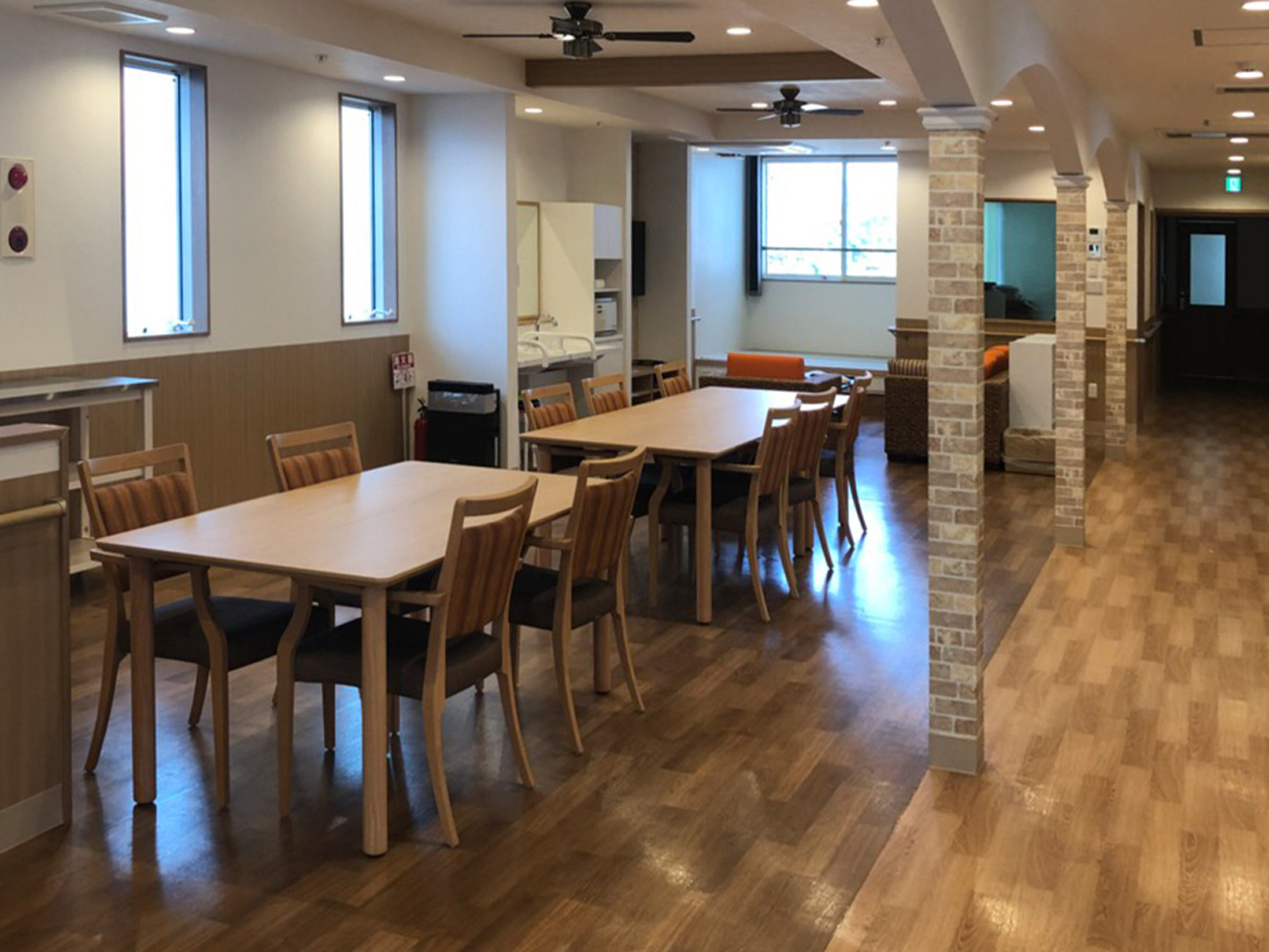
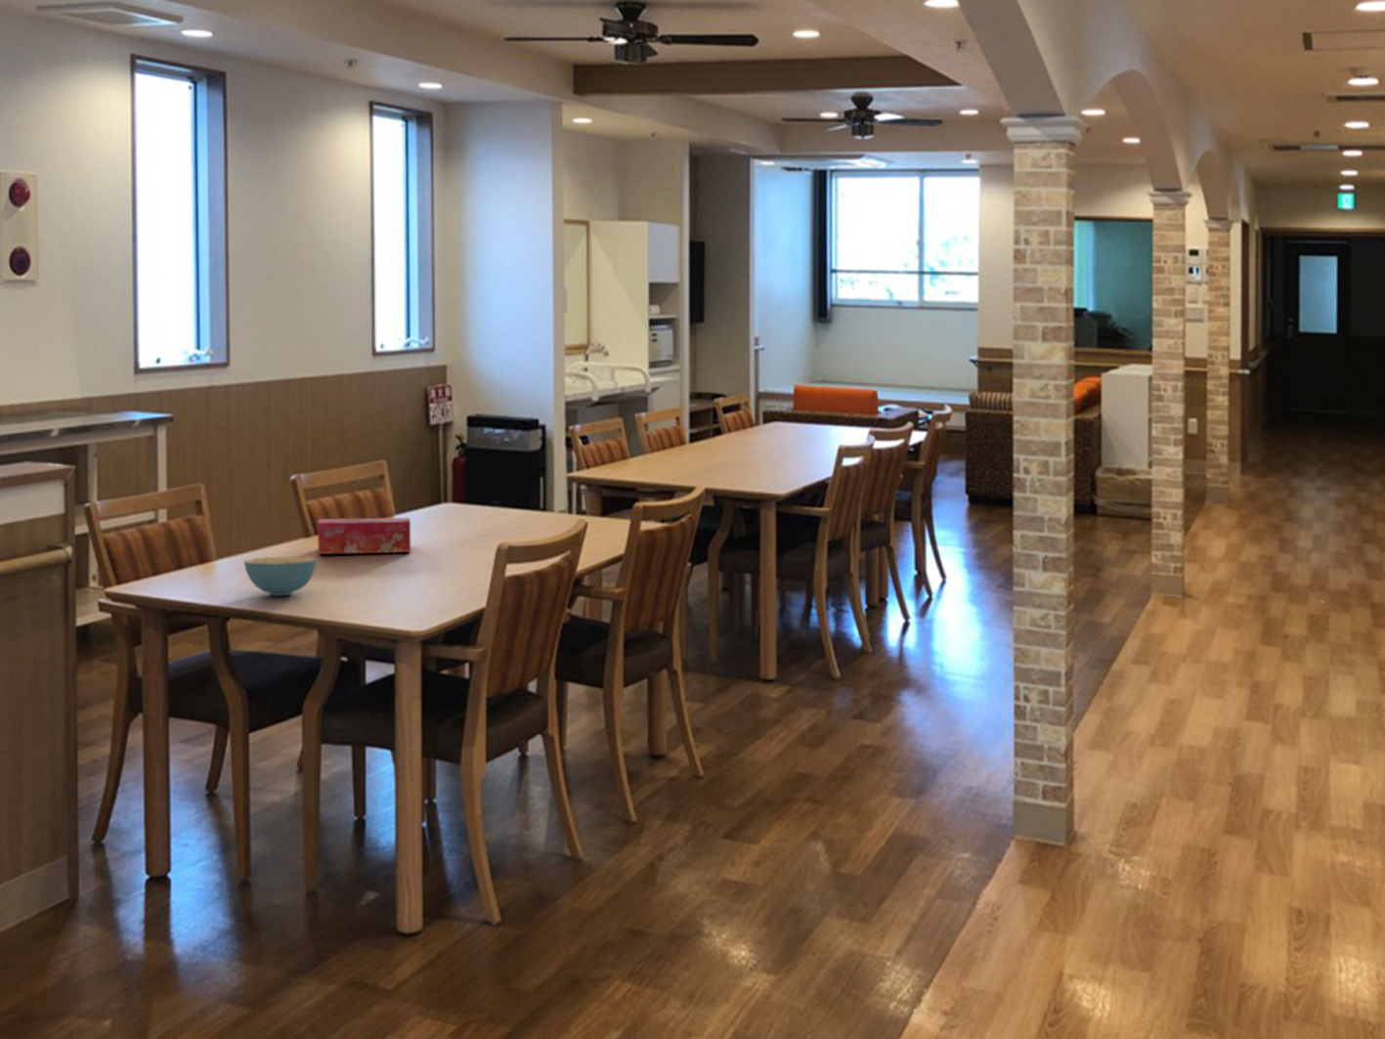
+ tissue box [317,517,411,556]
+ cereal bowl [243,557,317,596]
